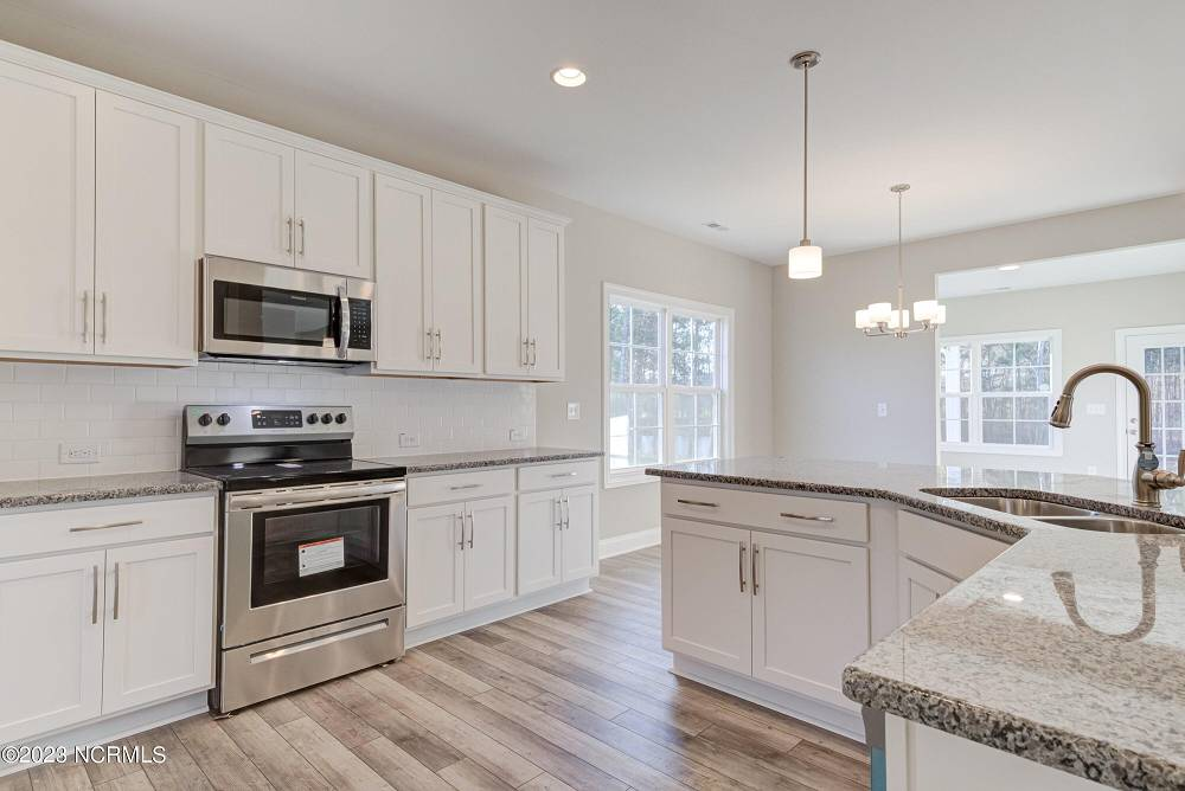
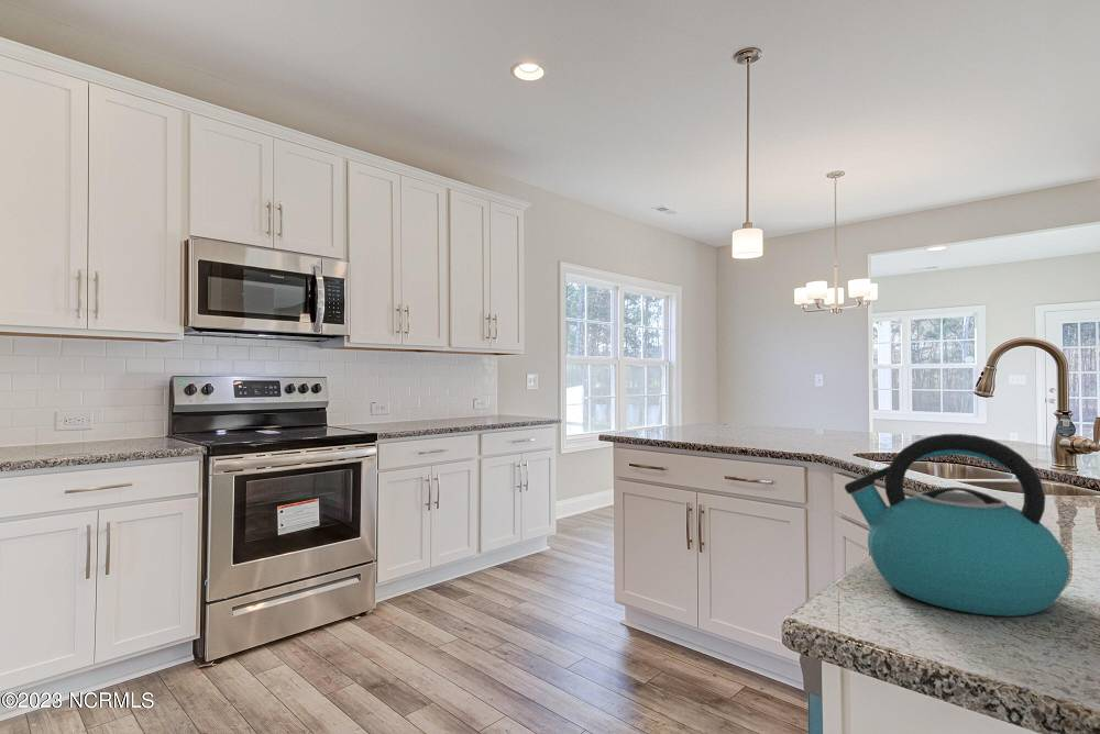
+ kettle [844,433,1071,618]
